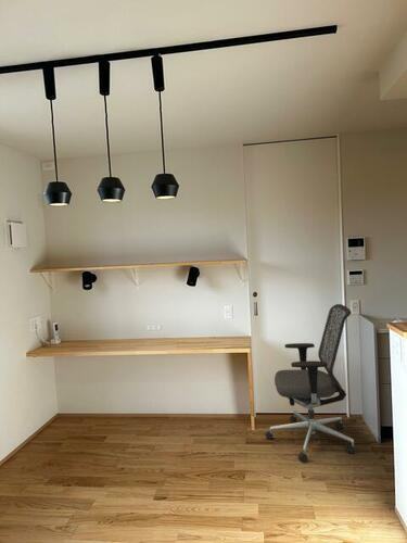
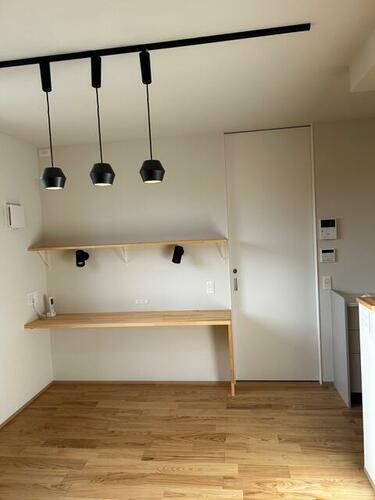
- office chair [264,303,356,463]
